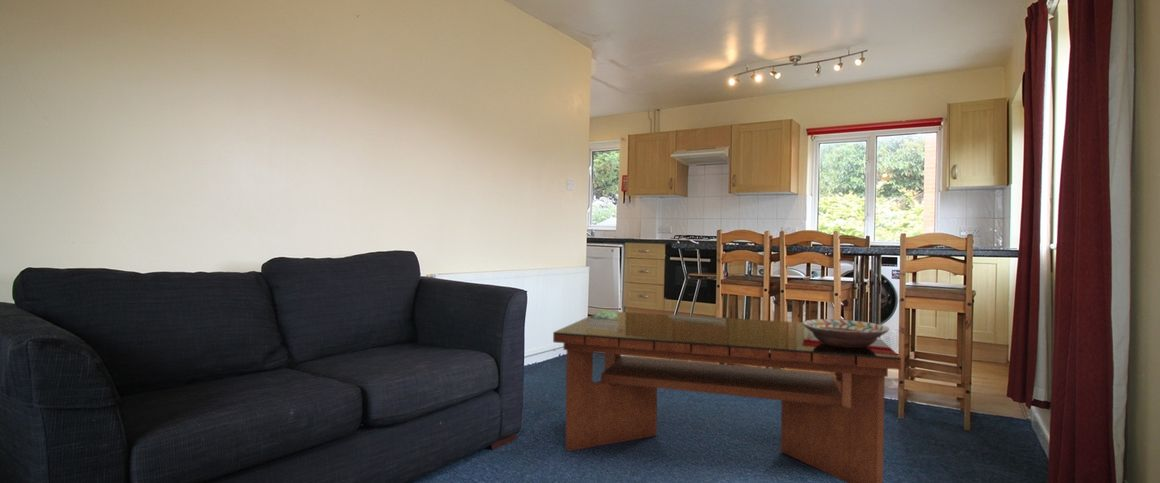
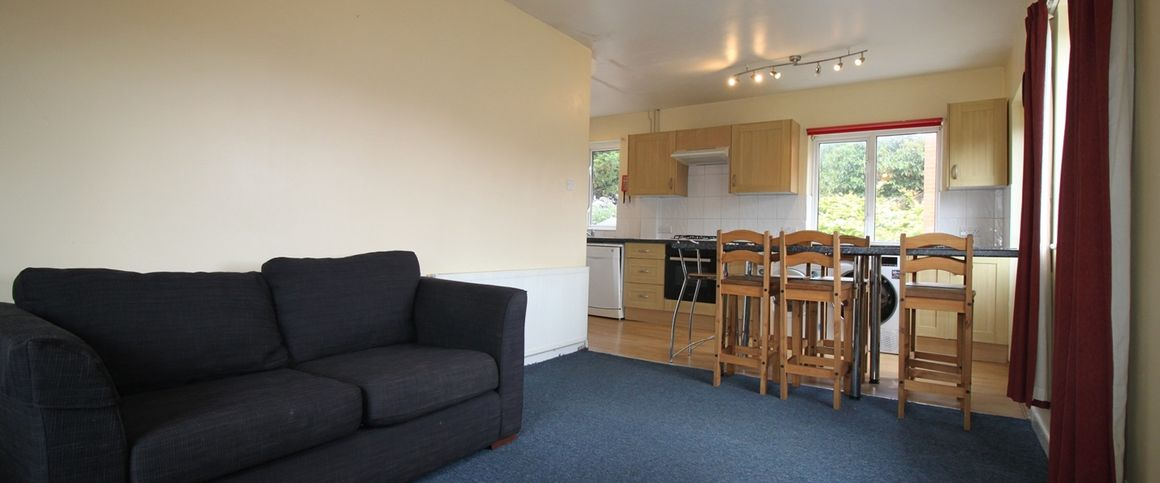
- coffee table [552,310,902,483]
- decorative bowl [802,318,890,348]
